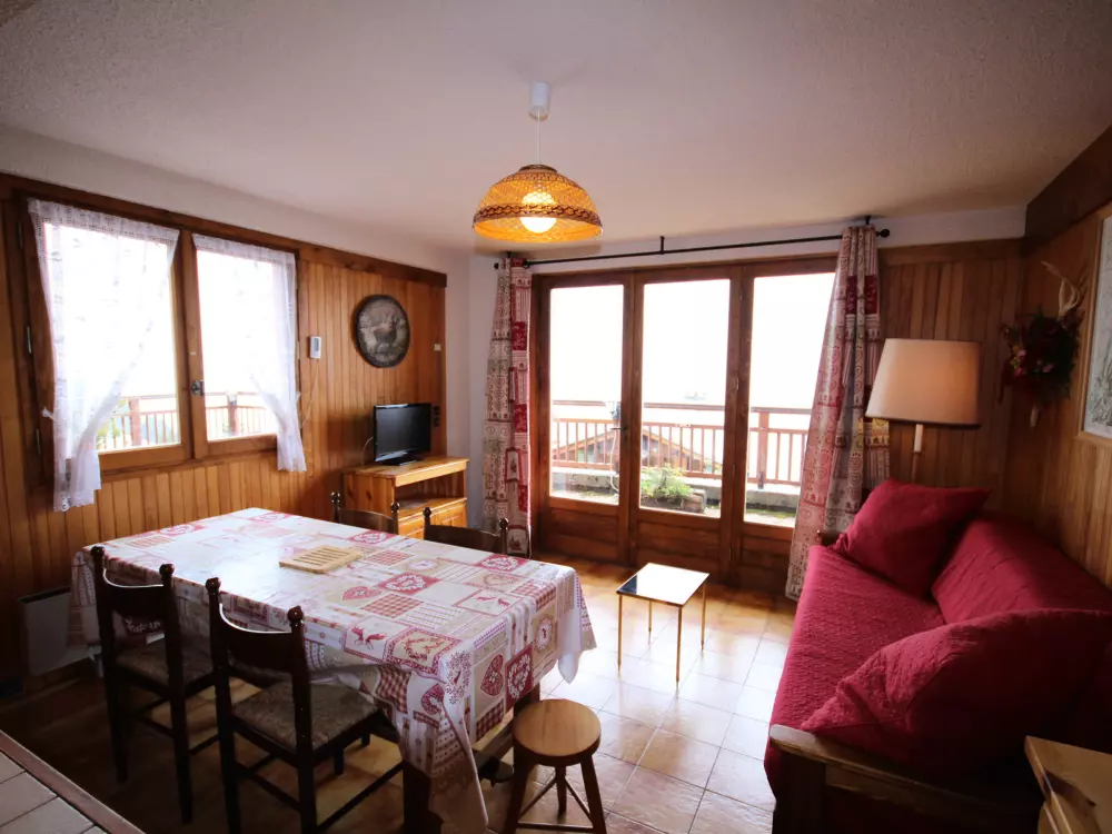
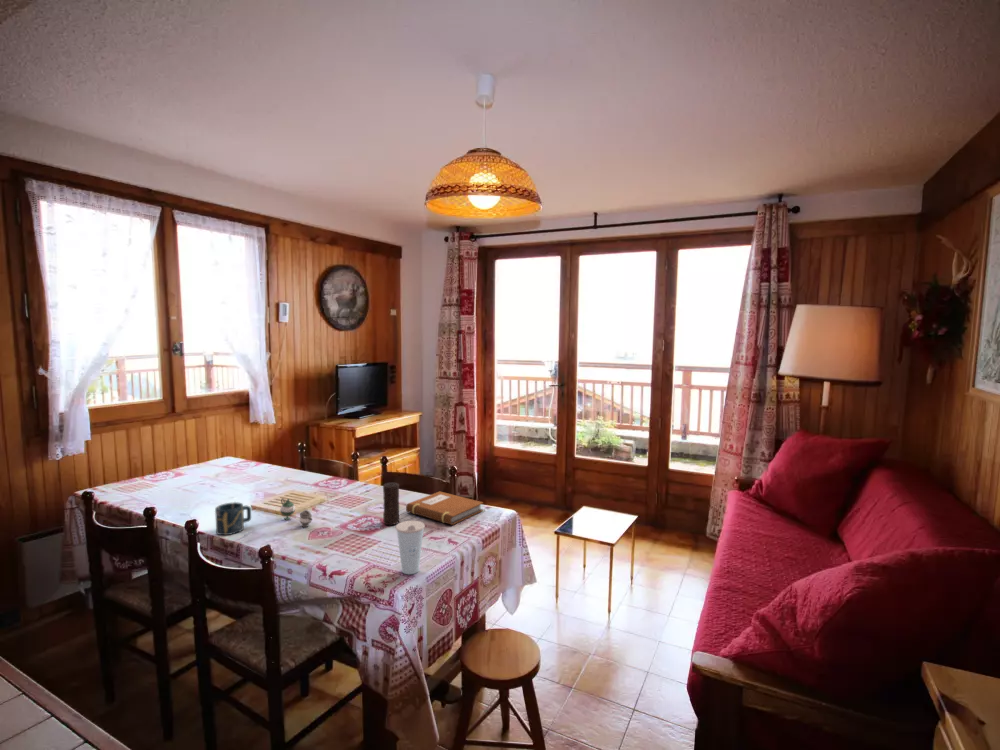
+ cup [395,520,426,575]
+ notebook [405,491,484,526]
+ cup [214,501,252,536]
+ teapot [279,498,313,528]
+ candle [382,482,400,526]
